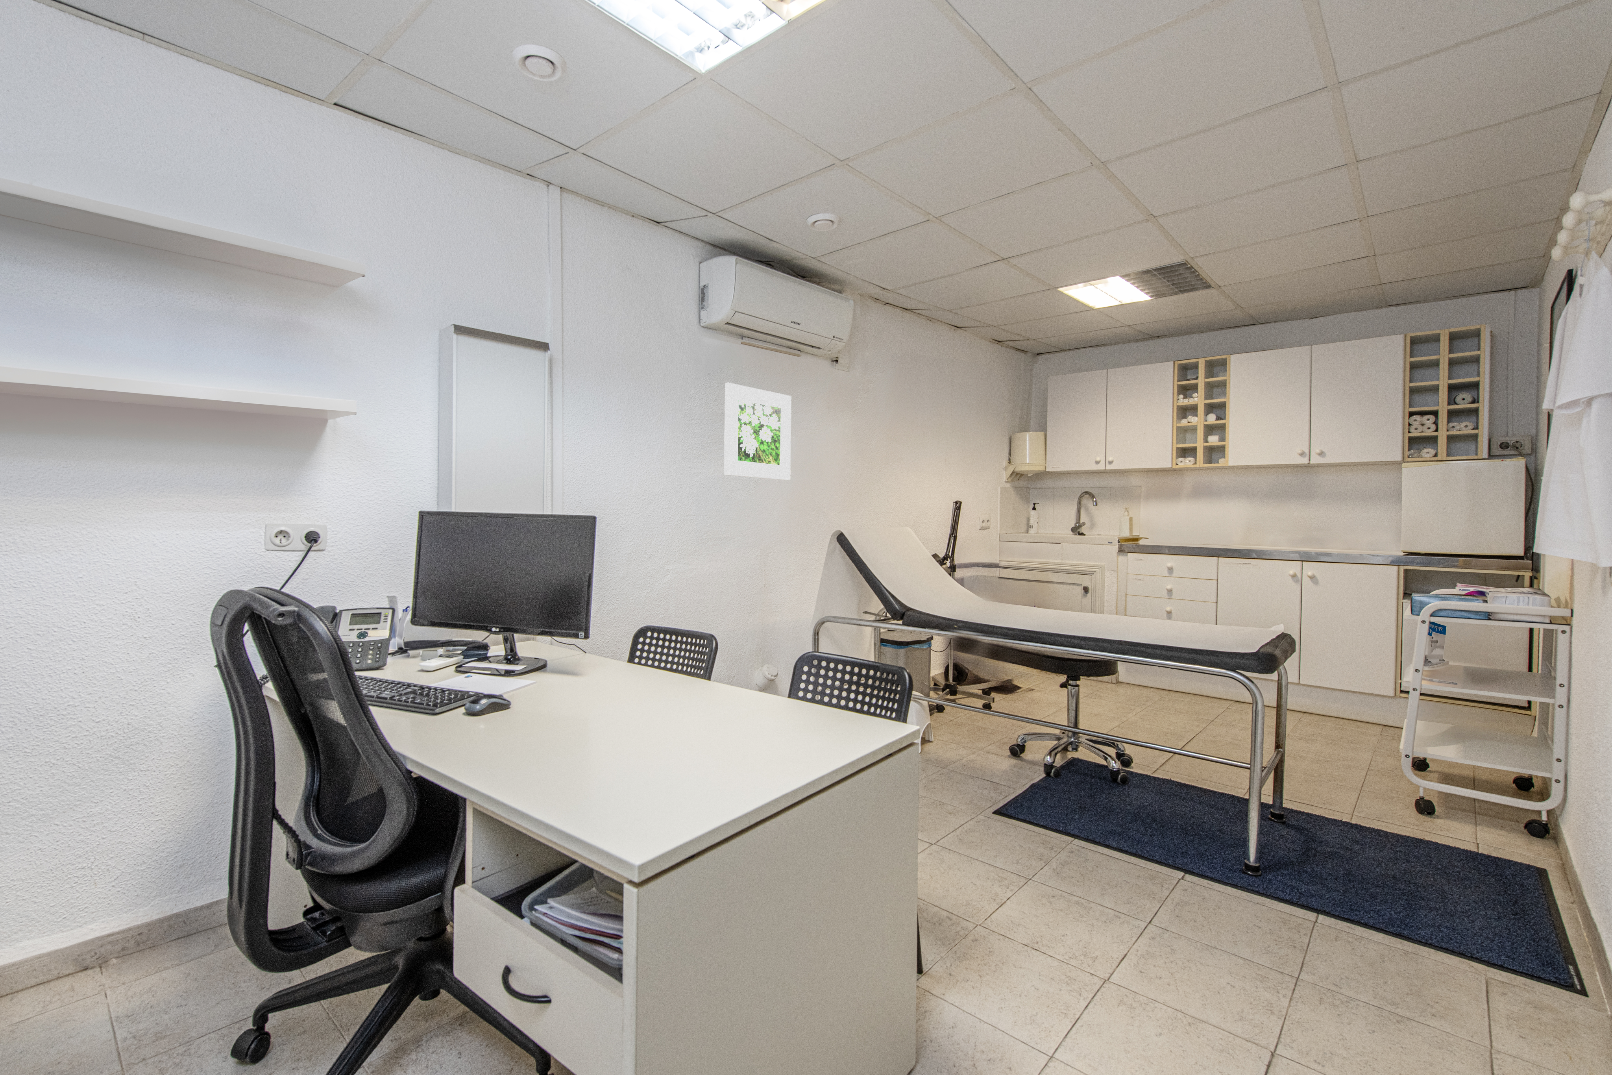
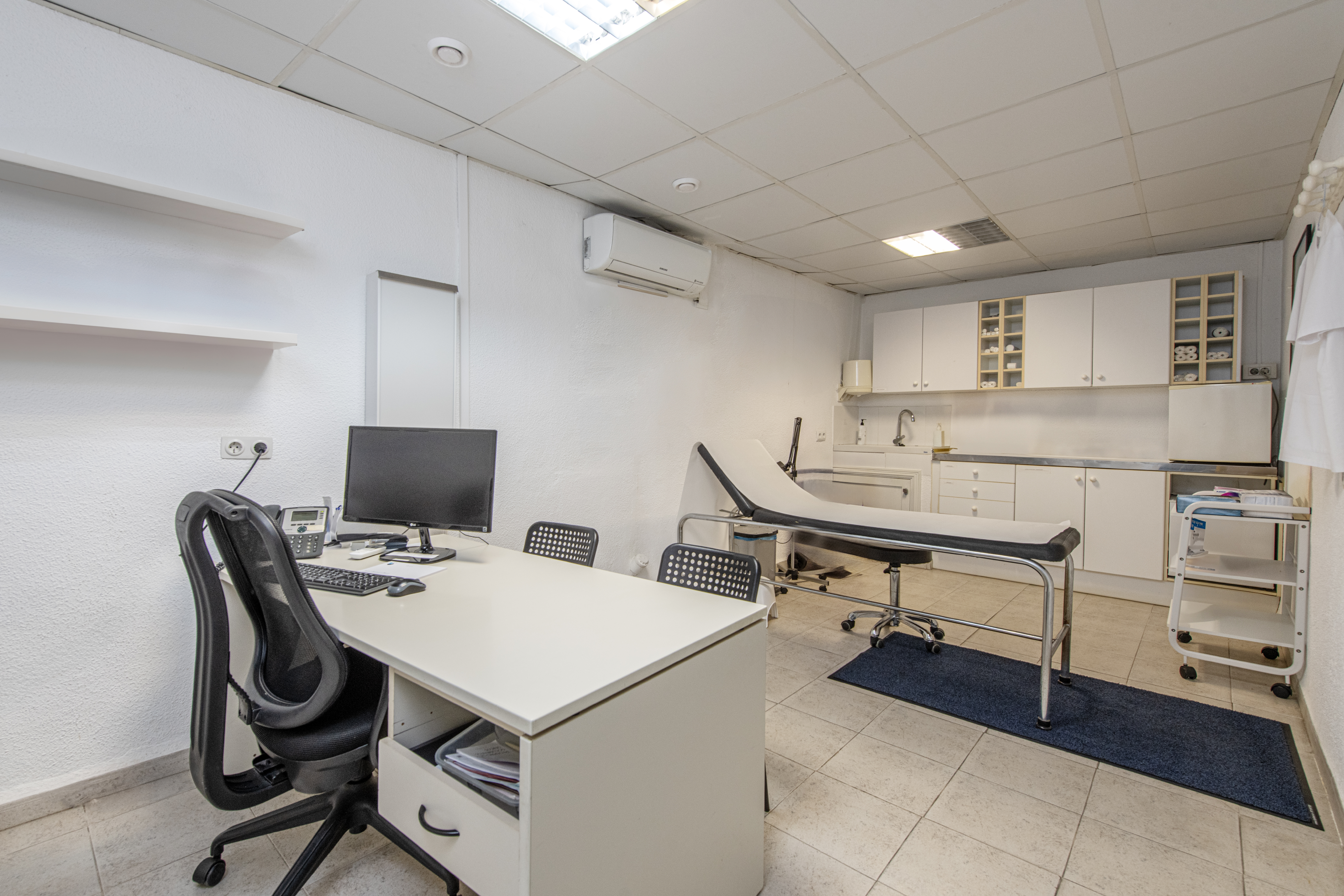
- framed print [723,383,792,481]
